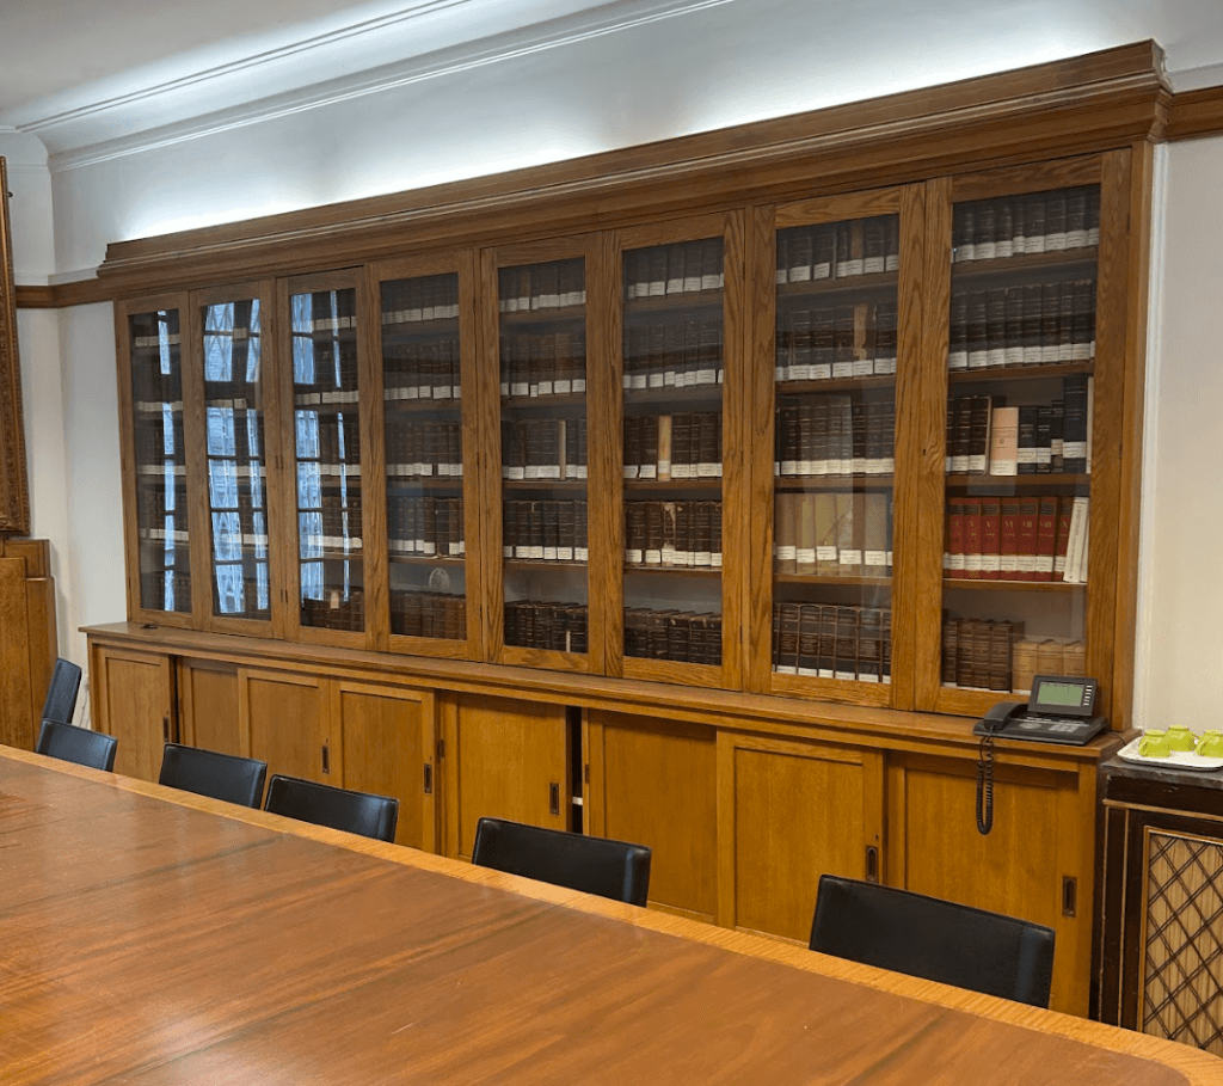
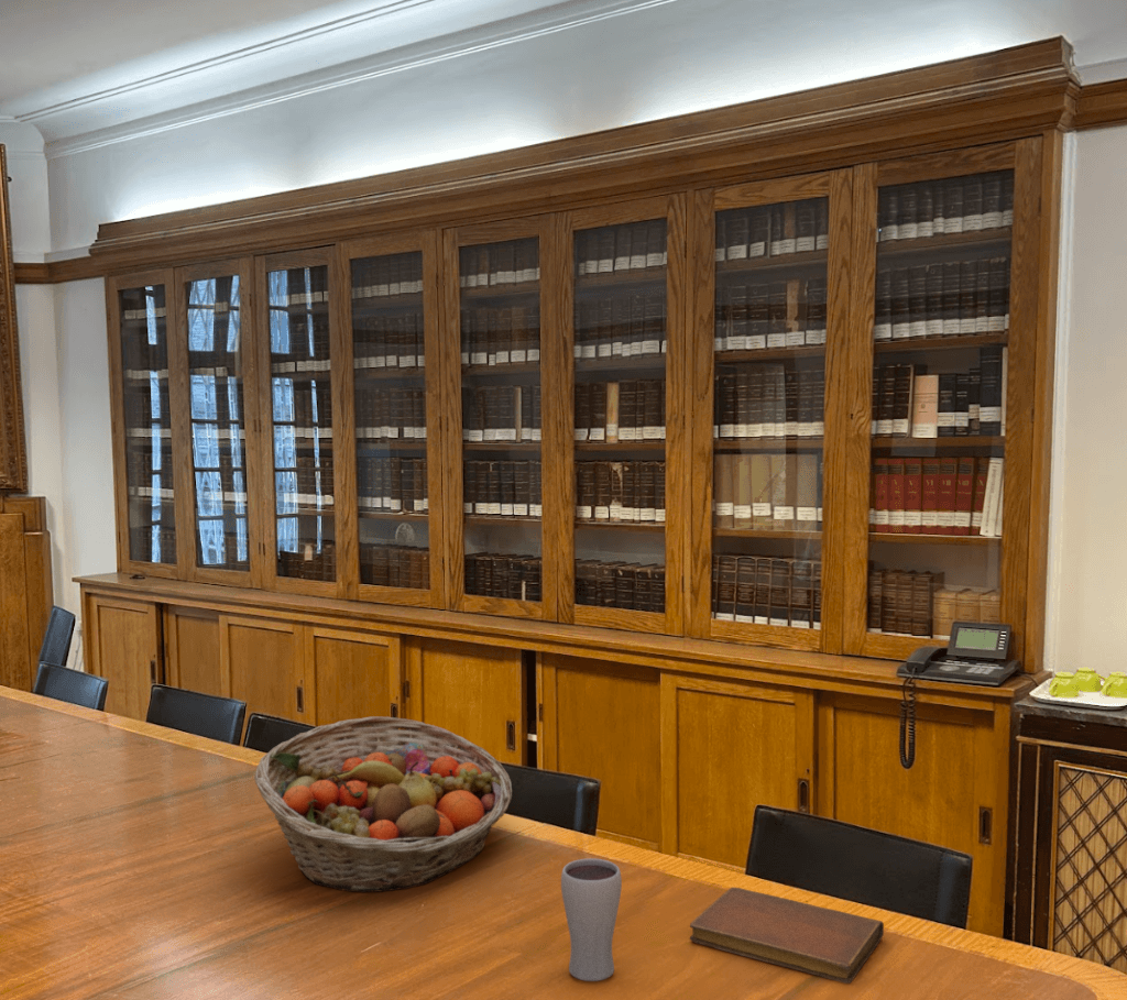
+ fruit basket [253,715,514,893]
+ notebook [689,886,885,985]
+ drinking glass [560,857,623,982]
